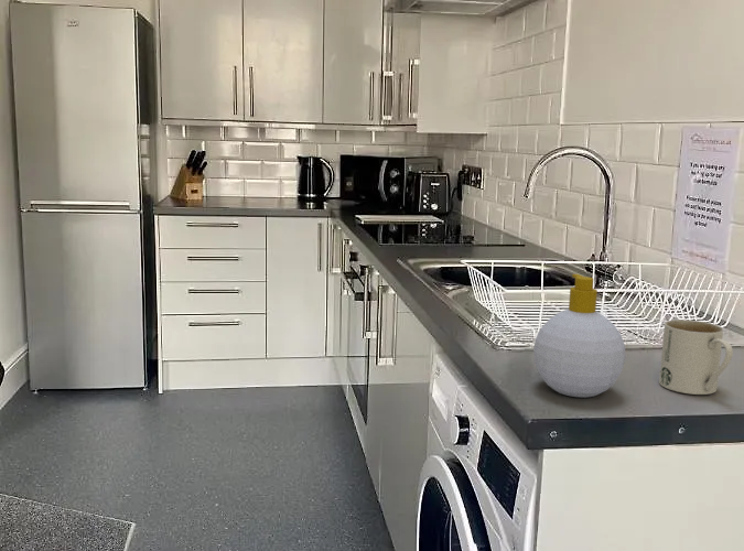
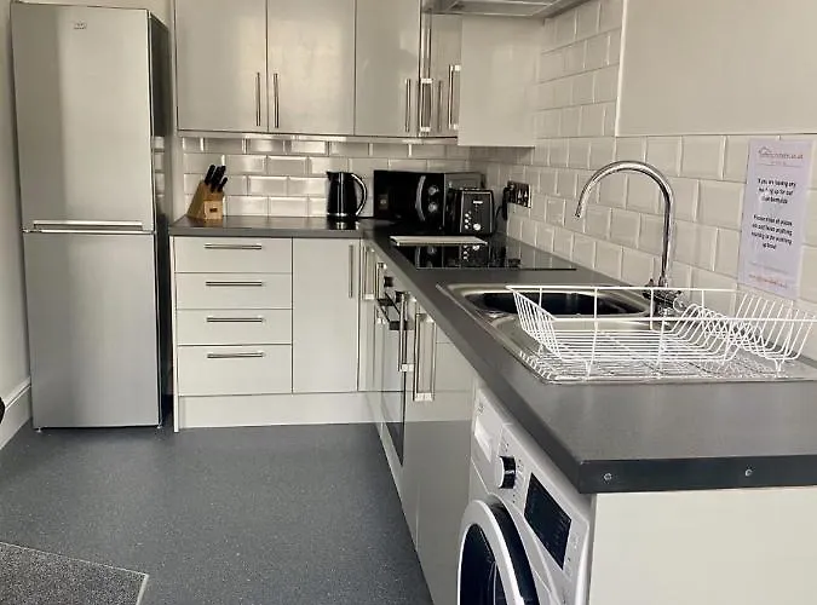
- mug [658,318,734,396]
- soap bottle [532,273,626,399]
